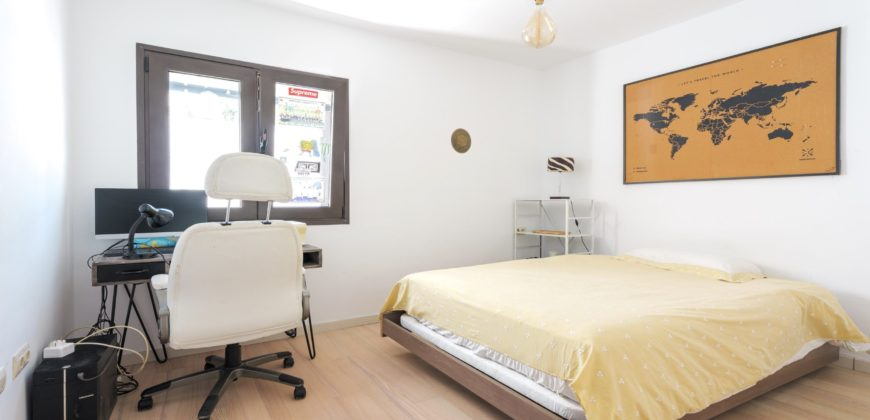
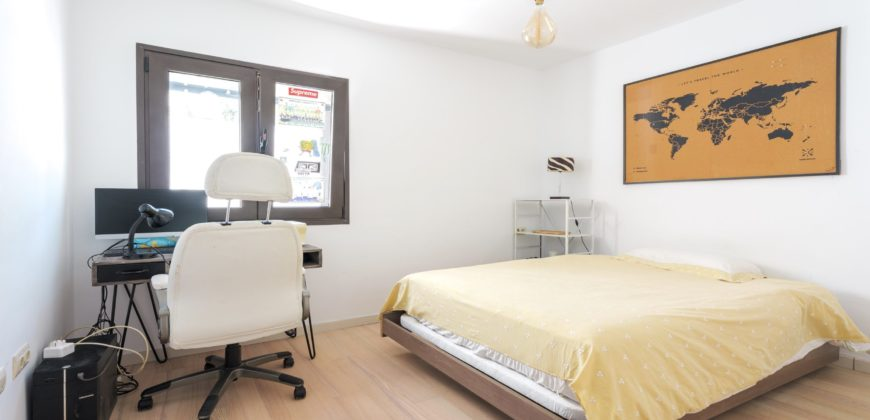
- decorative plate [450,127,472,154]
